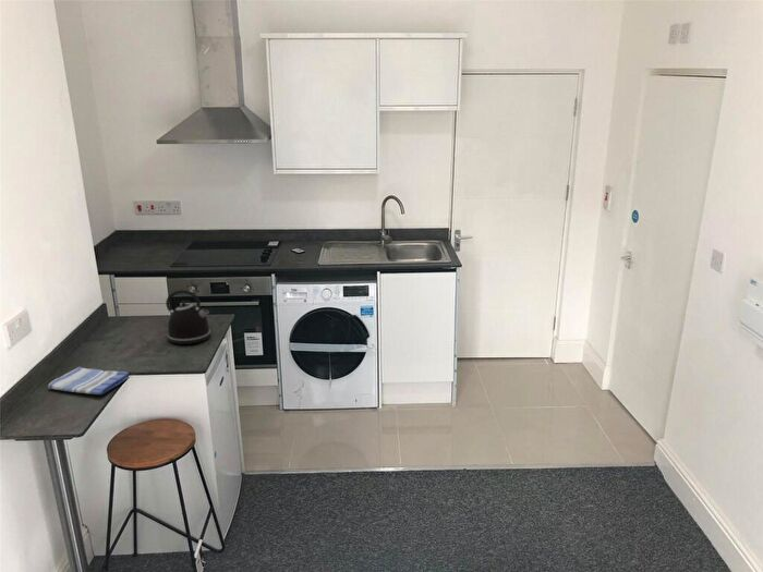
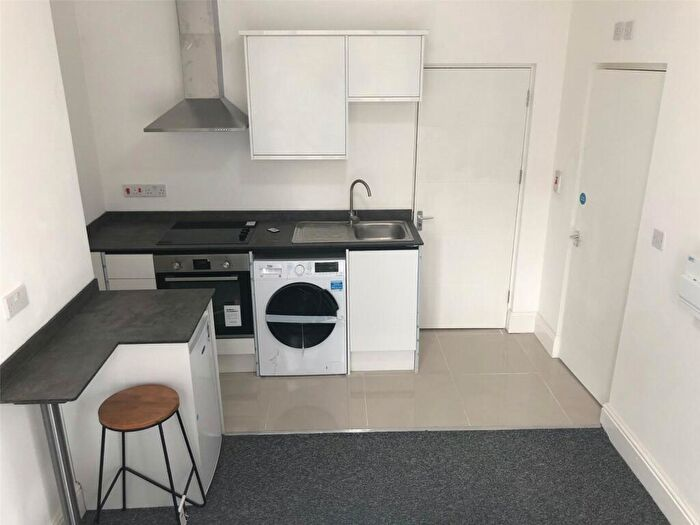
- kettle [165,289,211,345]
- dish towel [47,366,131,395]
